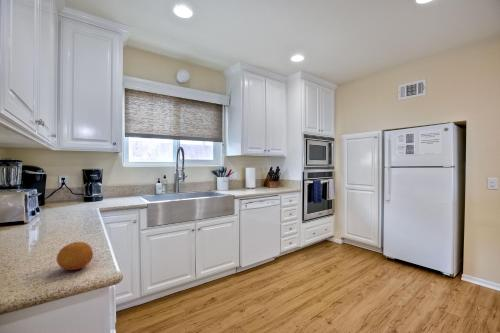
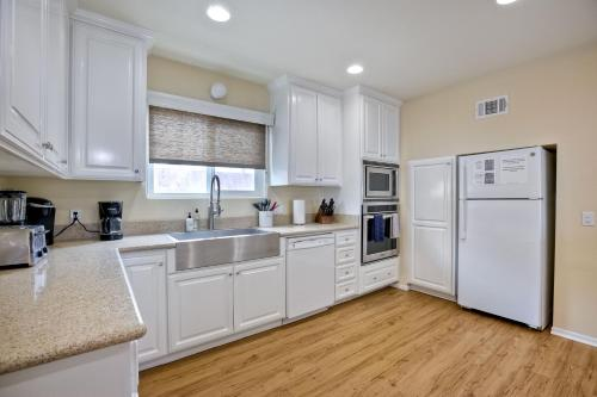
- fruit [55,241,94,271]
